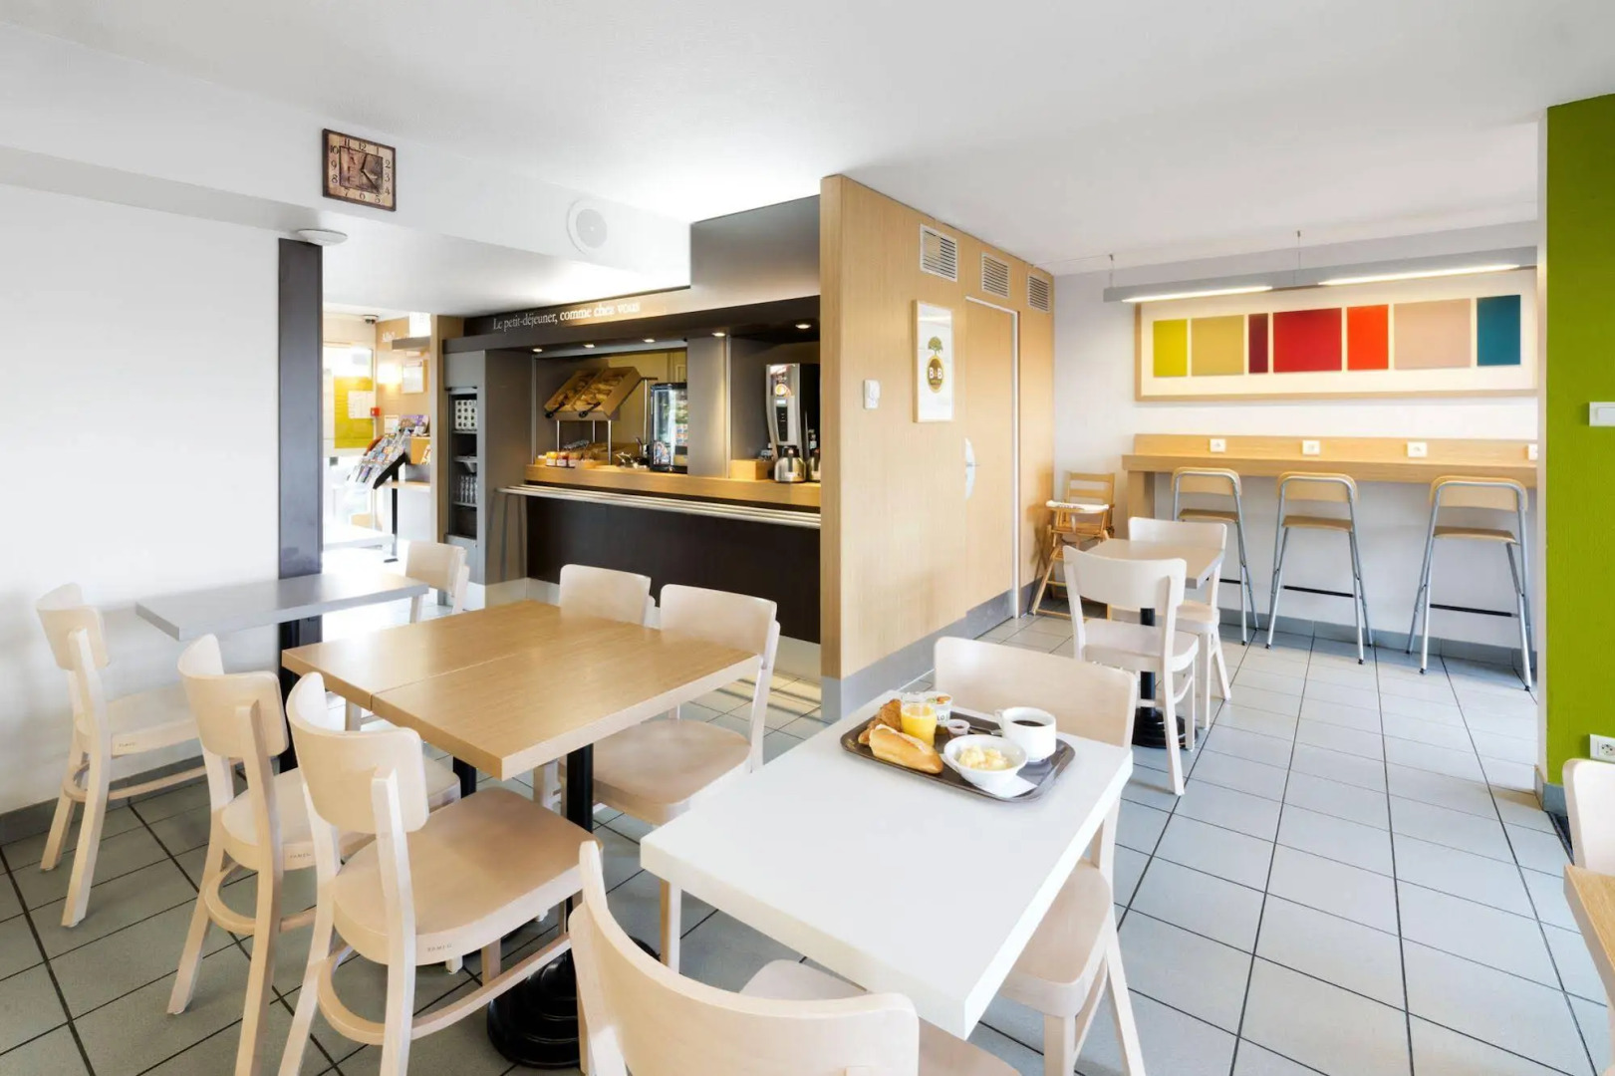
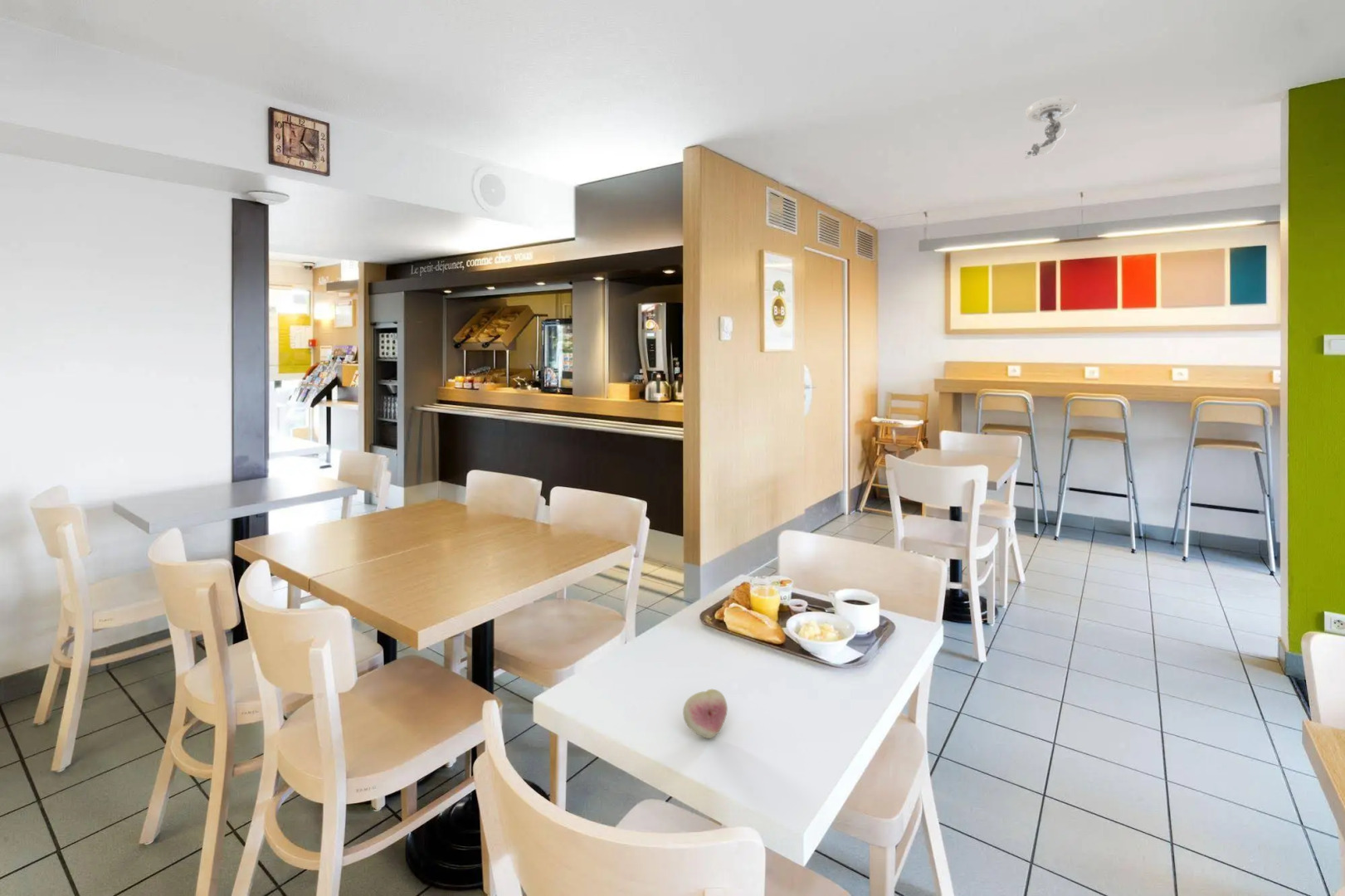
+ security camera [1025,94,1078,160]
+ fruit [682,689,729,739]
